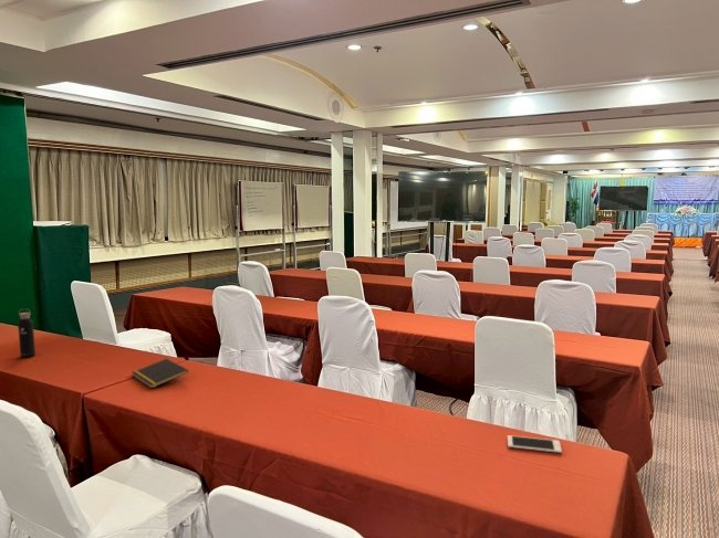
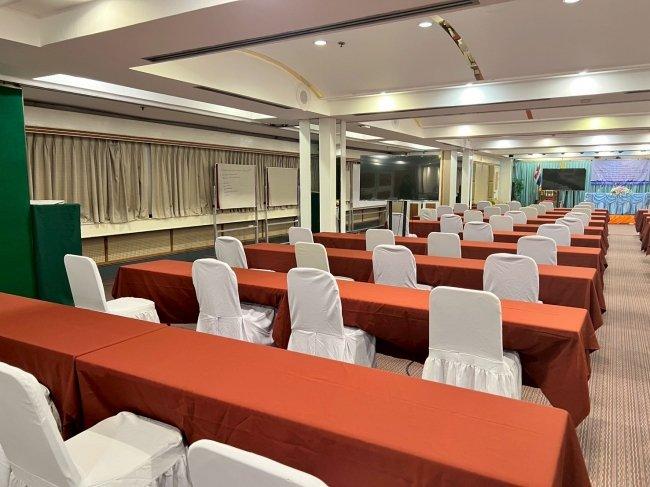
- water bottle [17,308,37,359]
- cell phone [507,434,563,454]
- notepad [131,358,189,389]
